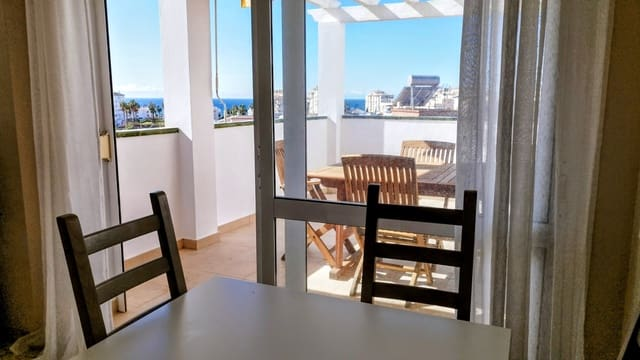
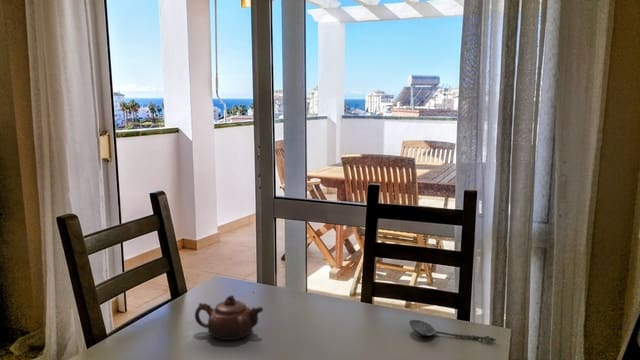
+ teapot [194,294,264,341]
+ spoon [408,319,497,343]
